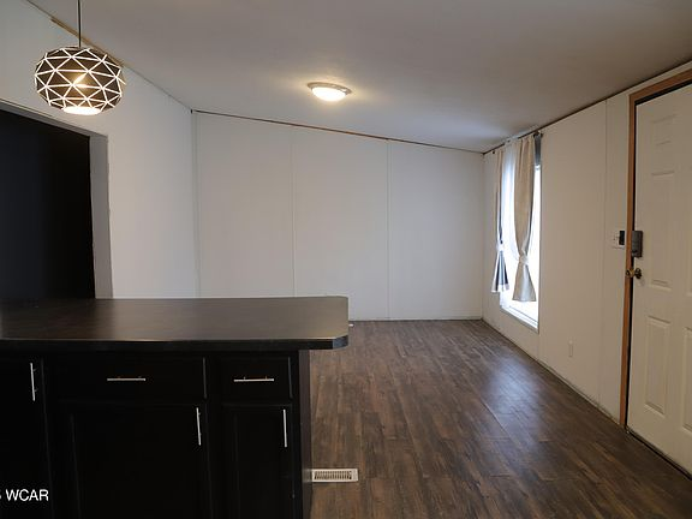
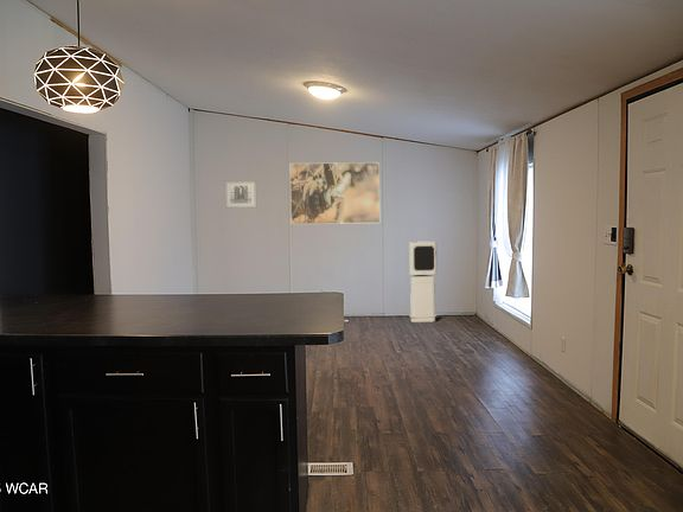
+ air purifier [408,241,438,324]
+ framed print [289,161,381,225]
+ wall art [224,180,257,210]
